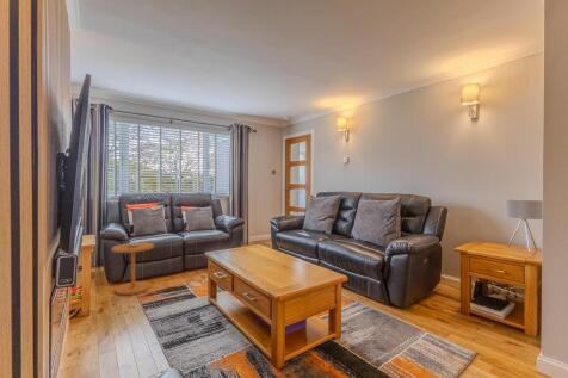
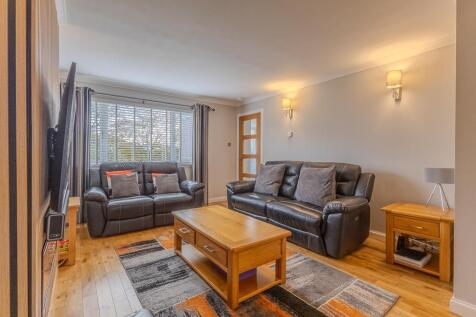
- side table [110,241,155,296]
